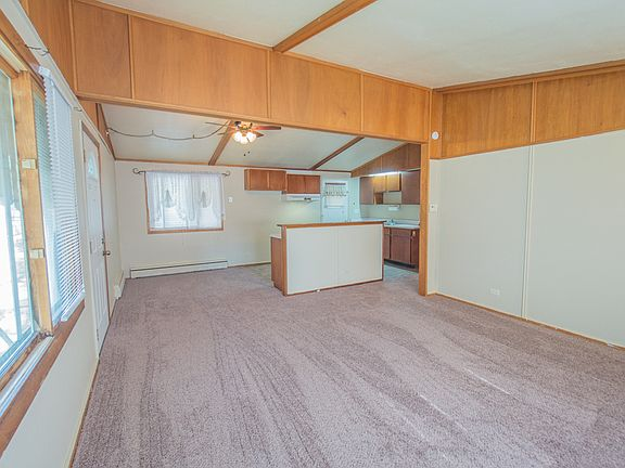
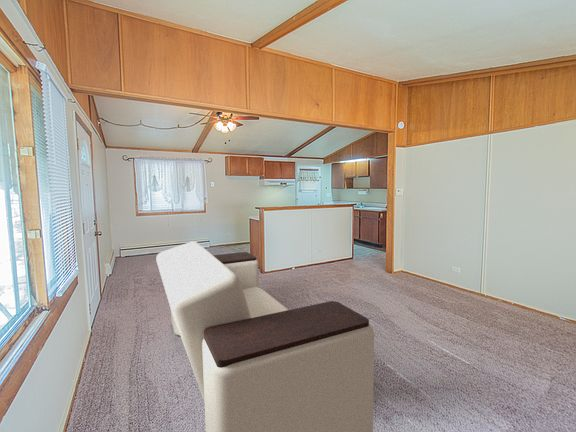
+ sofa [155,240,375,432]
